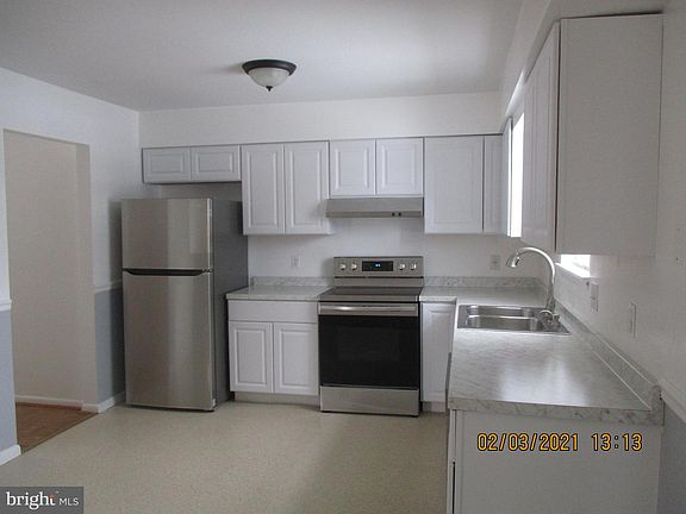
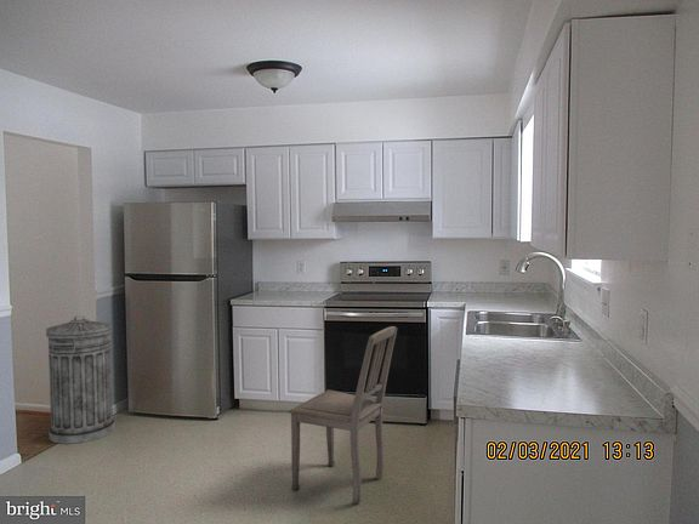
+ trash can [45,315,116,445]
+ dining chair [288,325,398,505]
